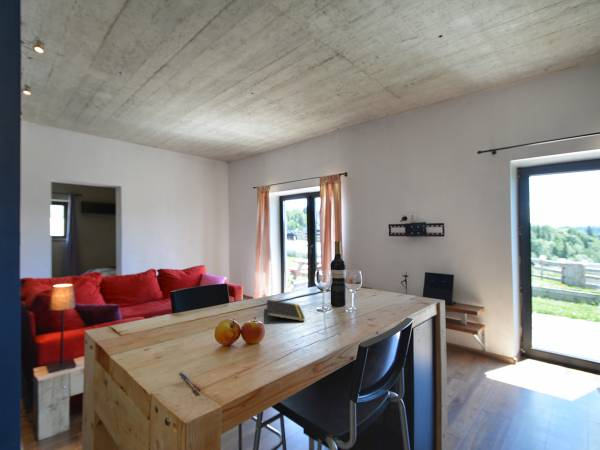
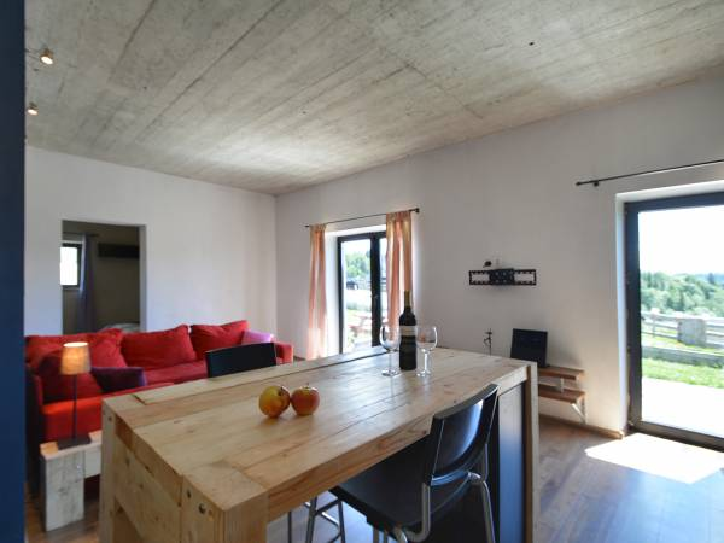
- pen [179,371,202,393]
- notepad [266,299,306,324]
